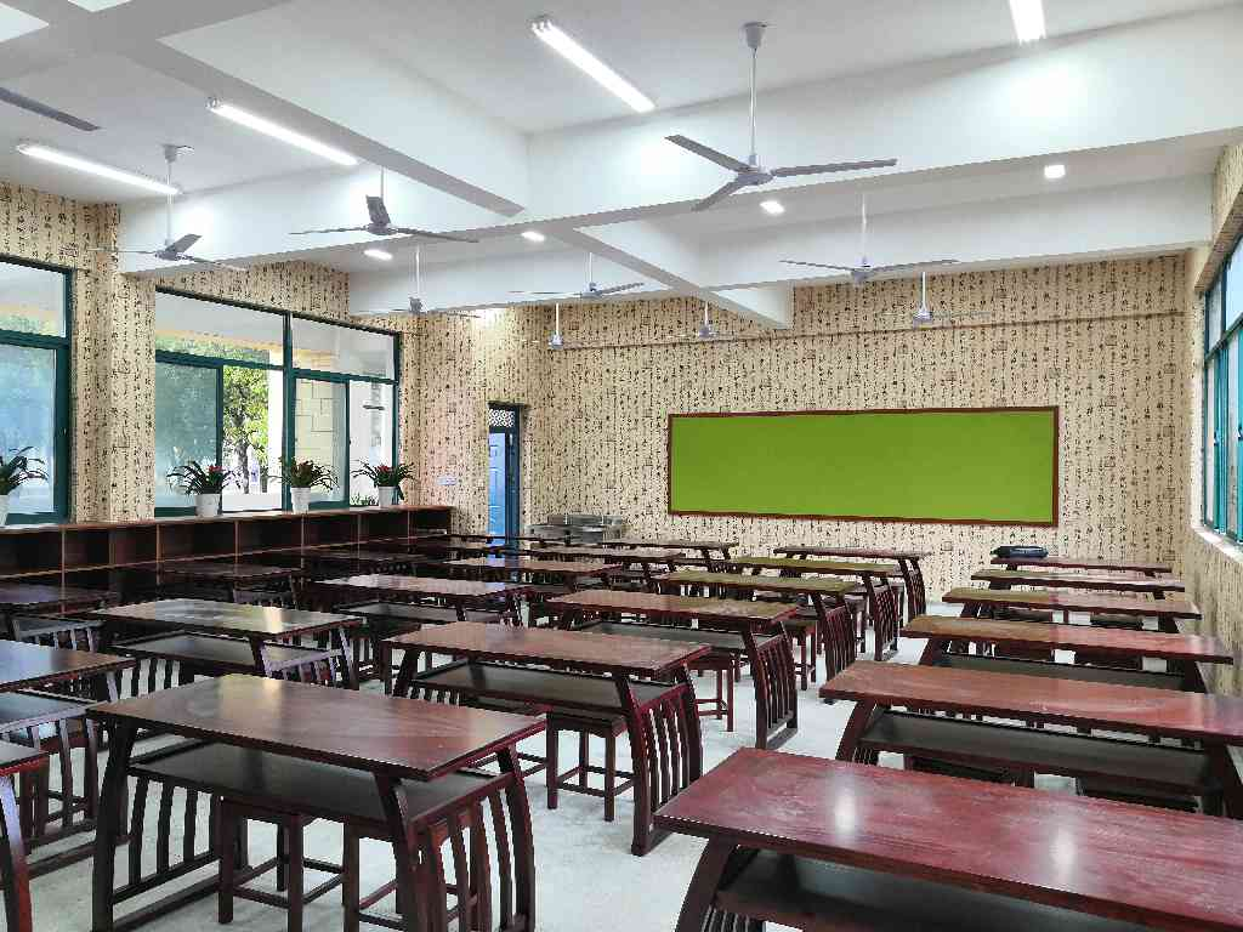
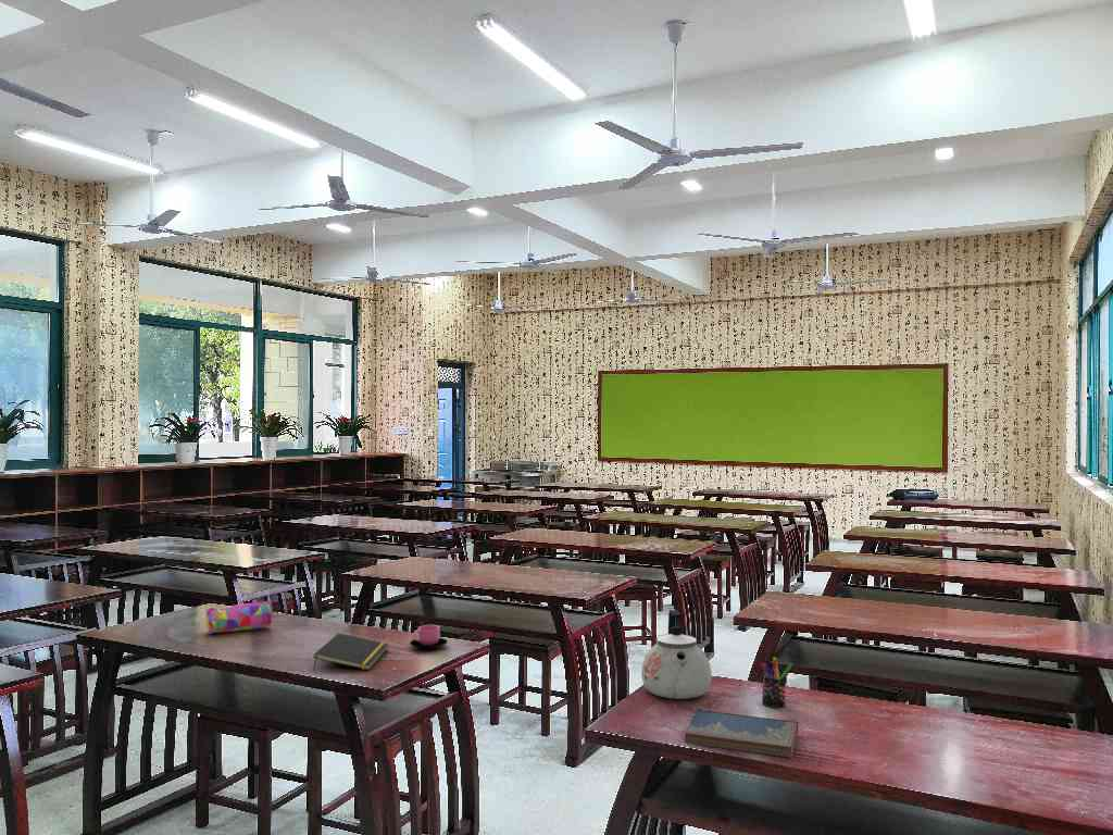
+ notepad [312,632,390,671]
+ pen holder [760,656,793,709]
+ pencil case [203,600,273,635]
+ cup [409,624,449,649]
+ kettle [640,609,713,700]
+ hardcover book [683,709,799,759]
